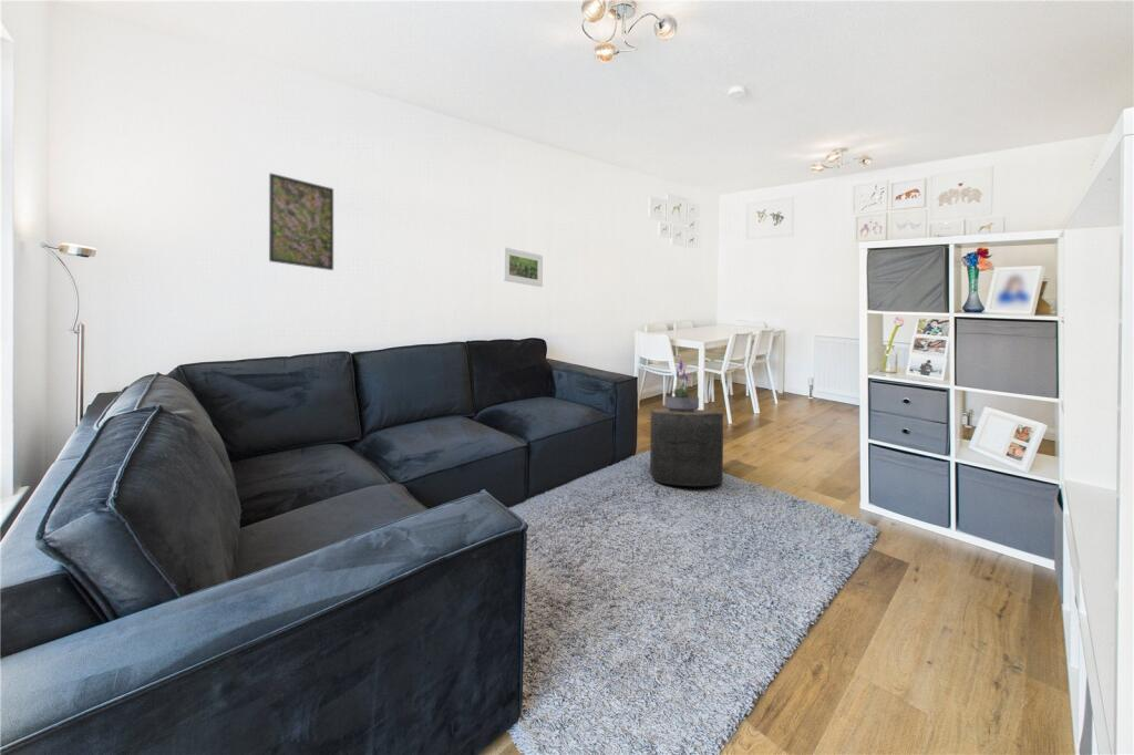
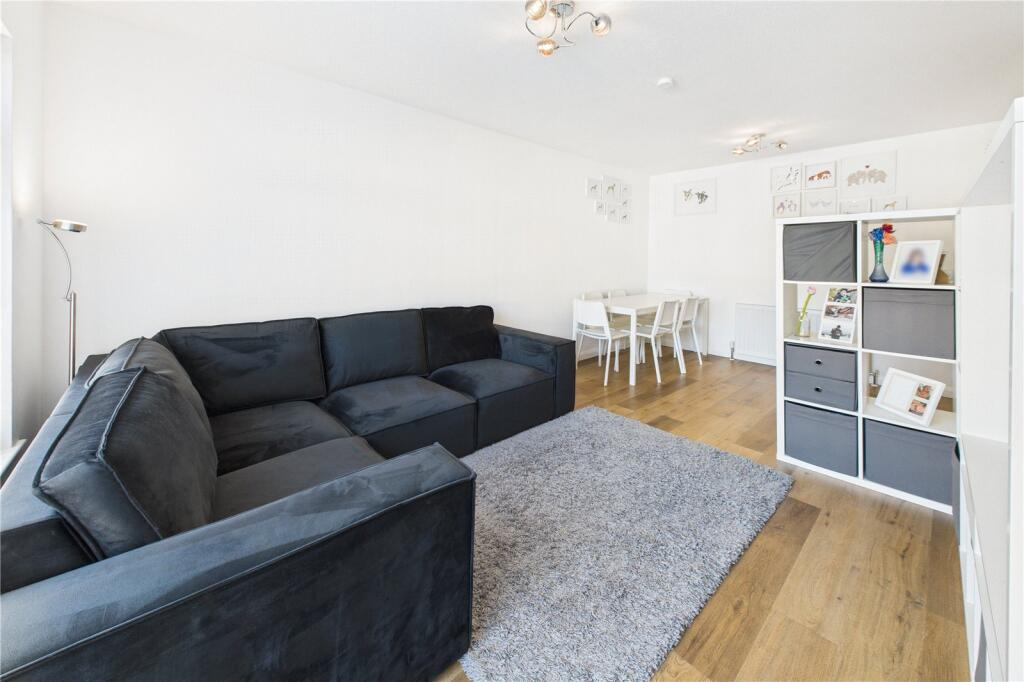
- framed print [502,246,544,288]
- potted plant [663,355,700,412]
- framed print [268,172,334,271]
- stool [649,407,724,487]
